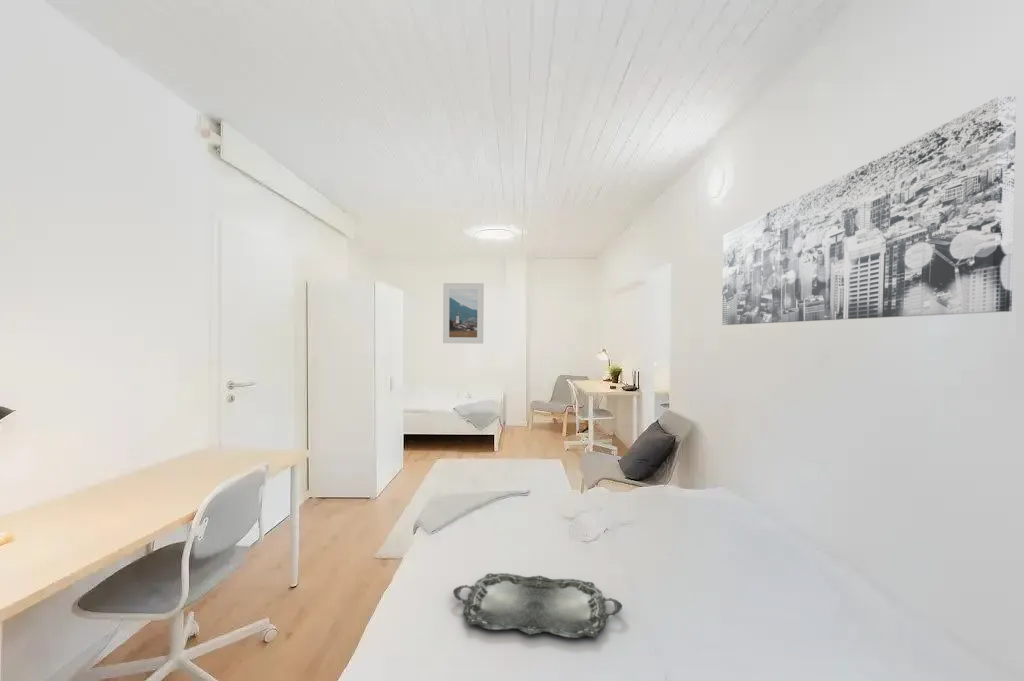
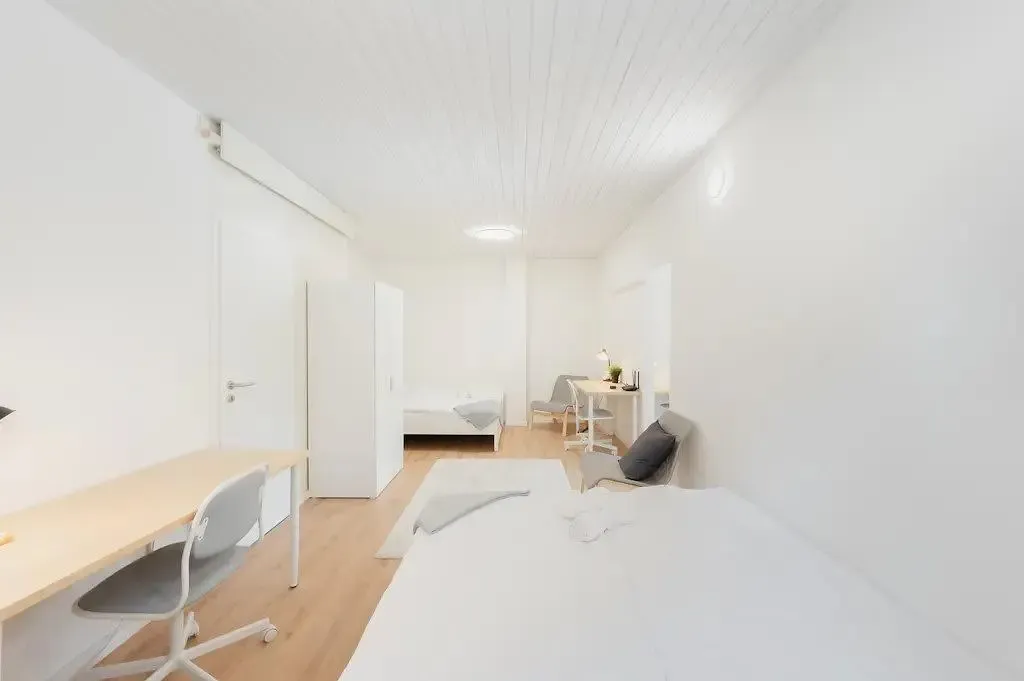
- wall art [721,95,1017,326]
- serving tray [452,572,623,639]
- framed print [442,282,485,345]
